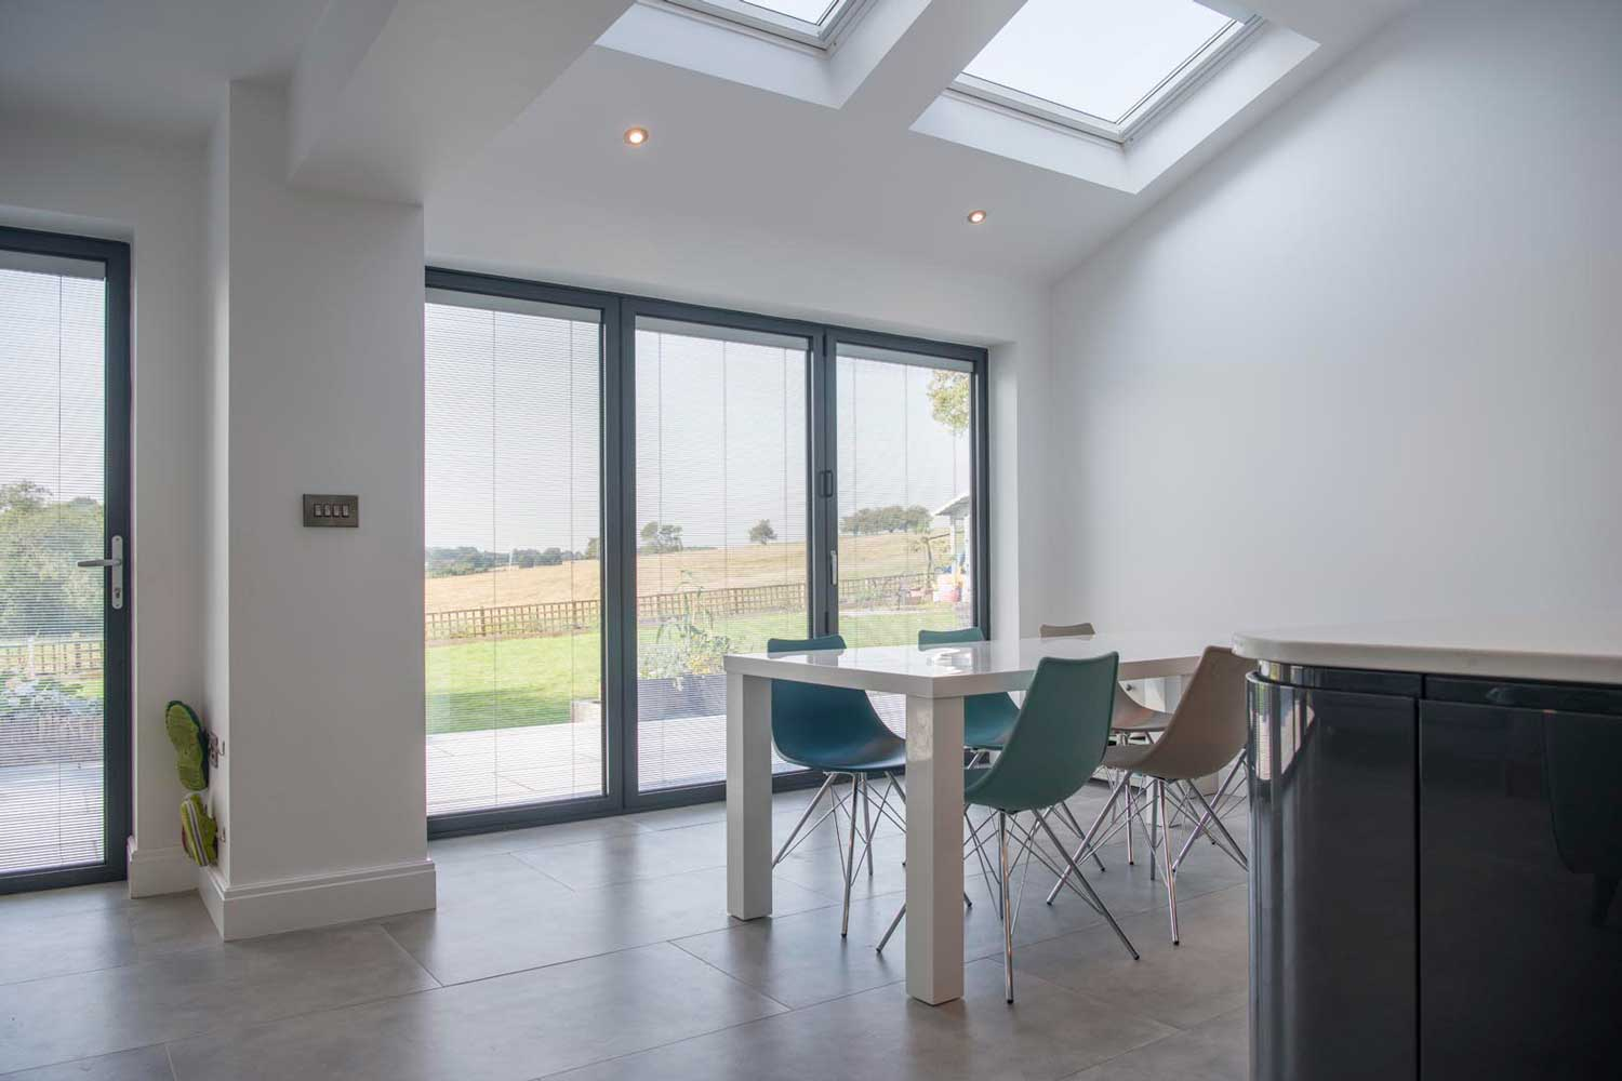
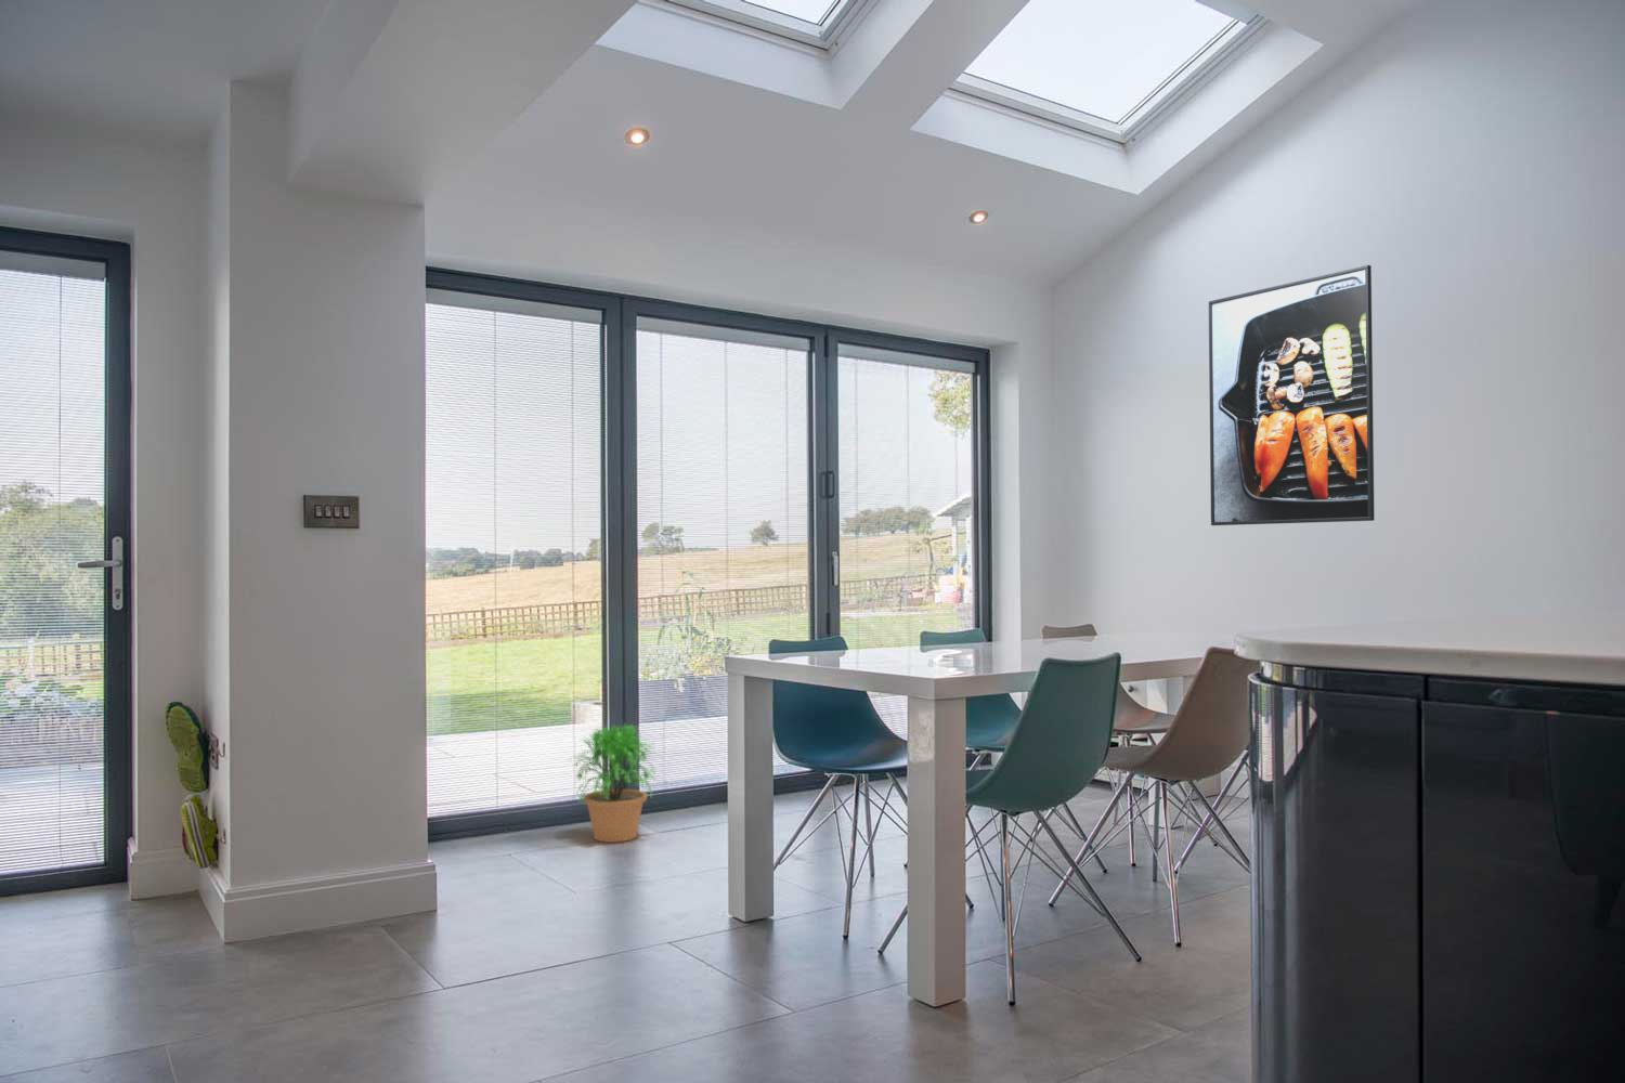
+ potted plant [568,722,661,844]
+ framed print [1208,265,1376,526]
